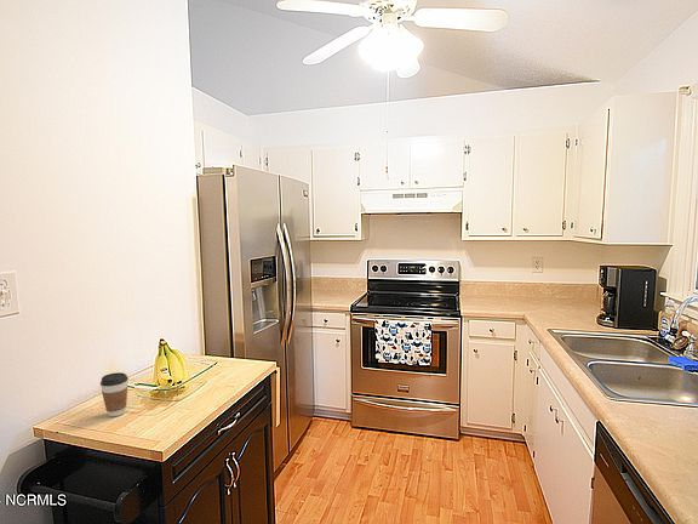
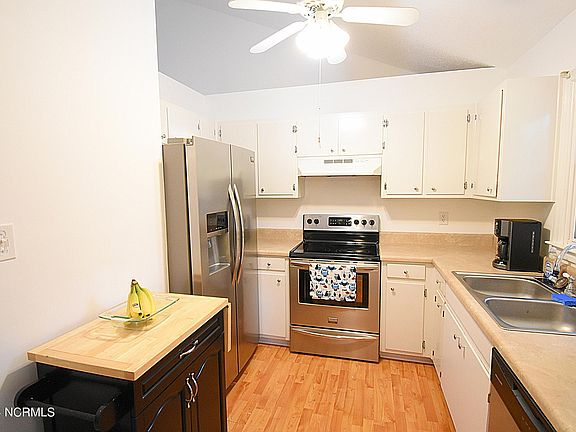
- coffee cup [99,371,130,417]
